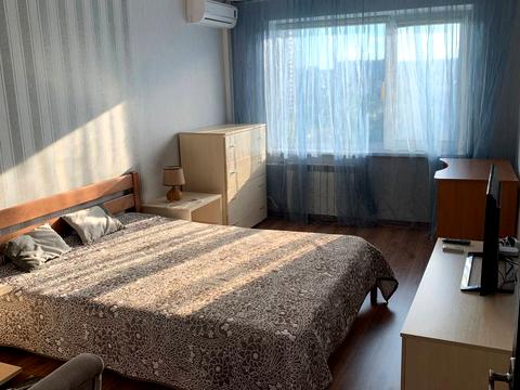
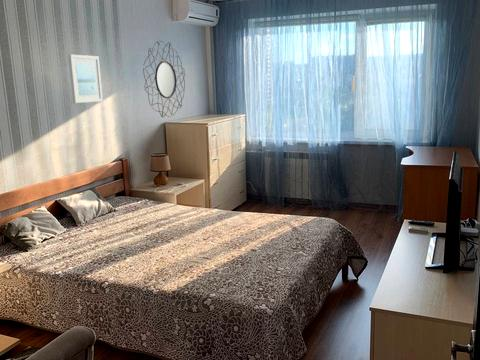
+ home mirror [142,40,186,118]
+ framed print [67,53,104,104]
